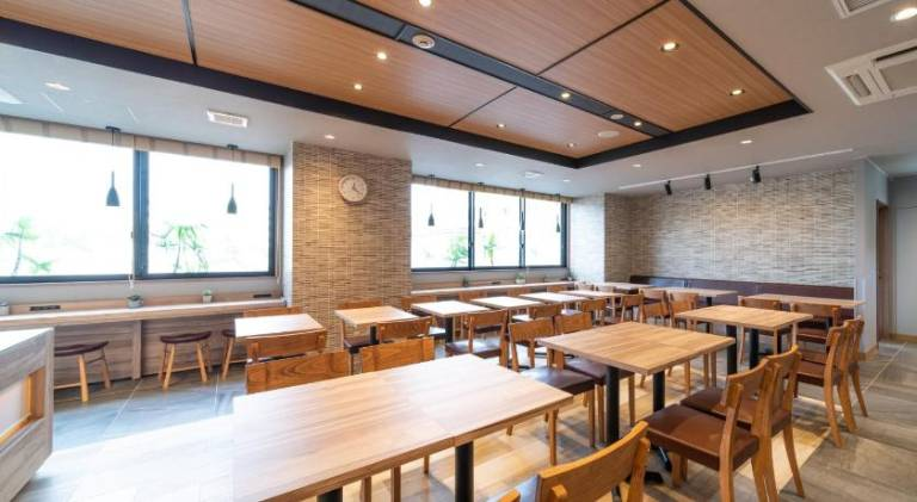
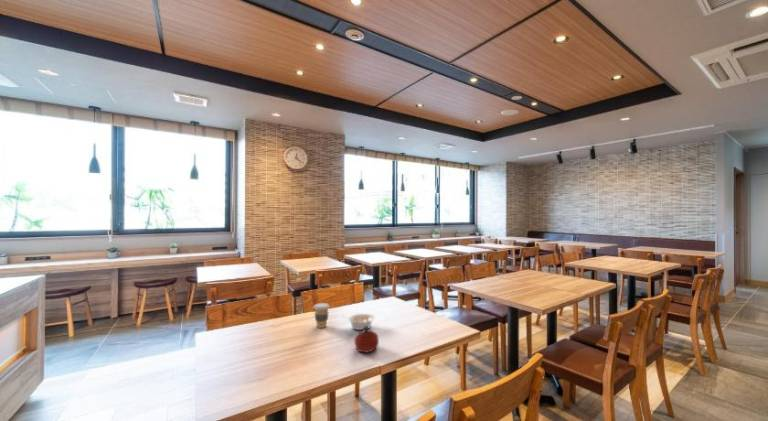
+ coffee cup [312,302,330,329]
+ fruit [353,326,380,354]
+ legume [342,313,376,331]
